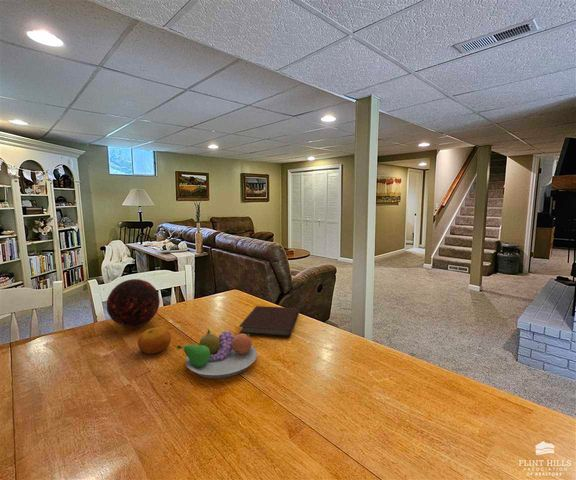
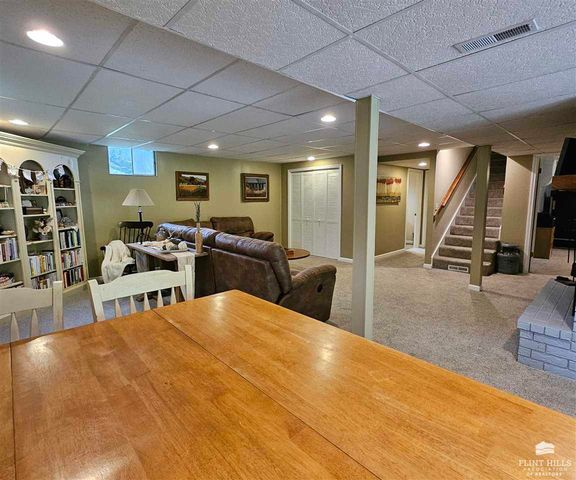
- decorative orb [106,278,161,329]
- fruit bowl [176,328,258,379]
- notebook [238,305,300,338]
- fruit [137,326,172,355]
